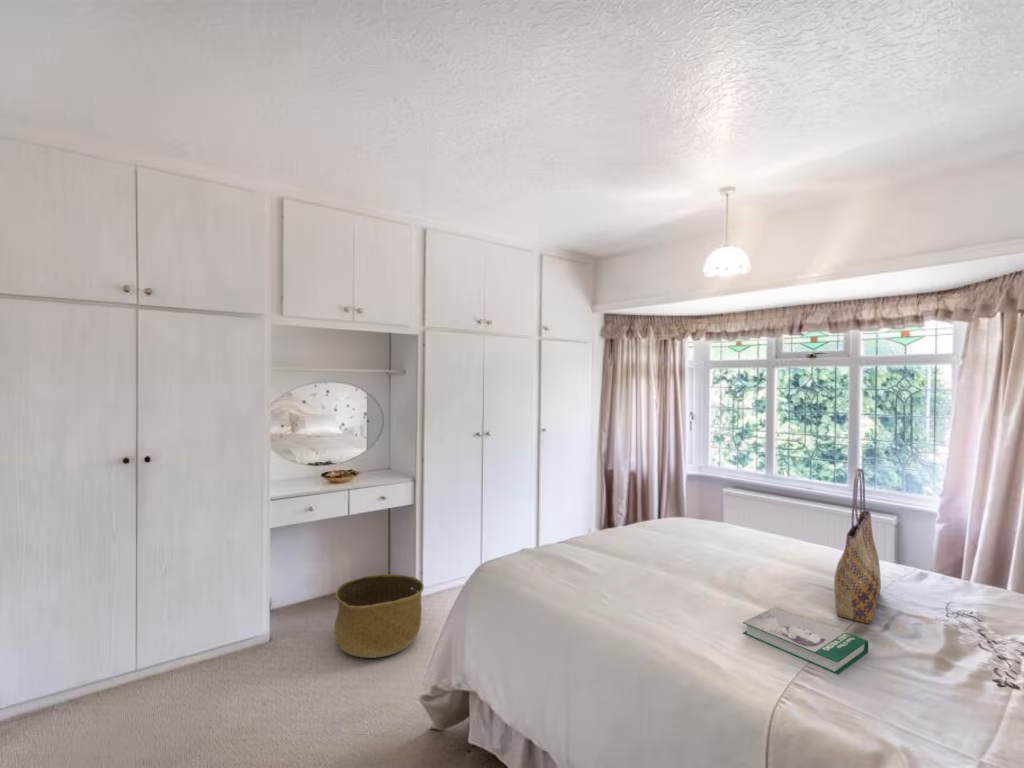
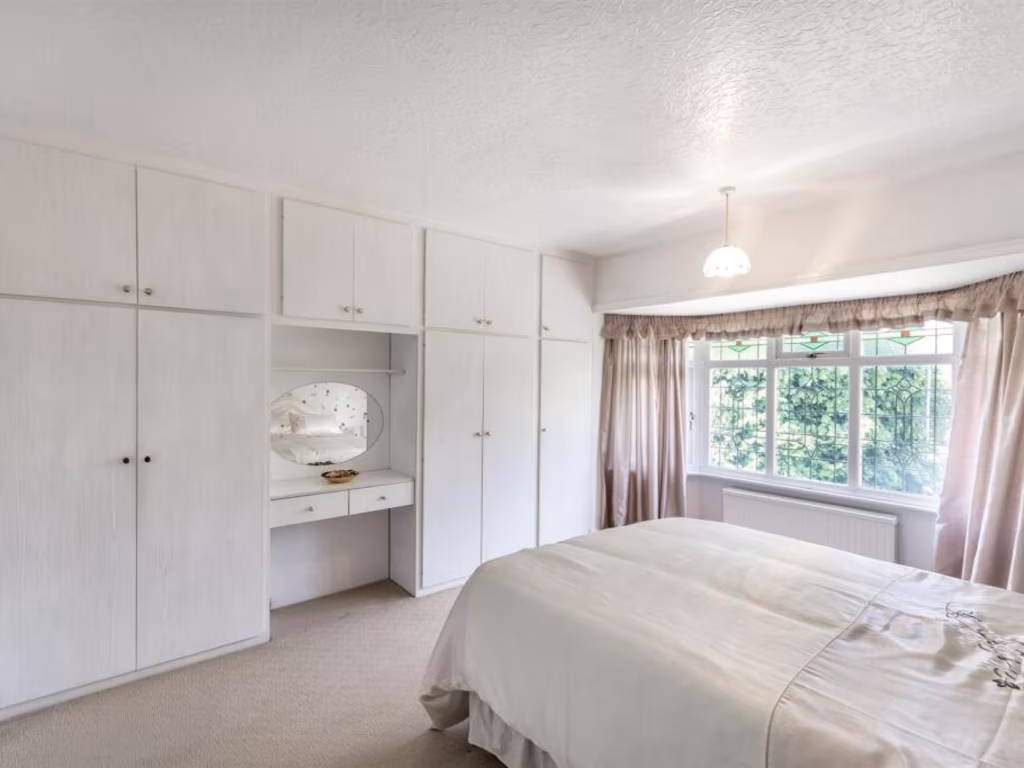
- basket [333,573,425,659]
- book [742,606,870,676]
- tote bag [833,467,882,624]
